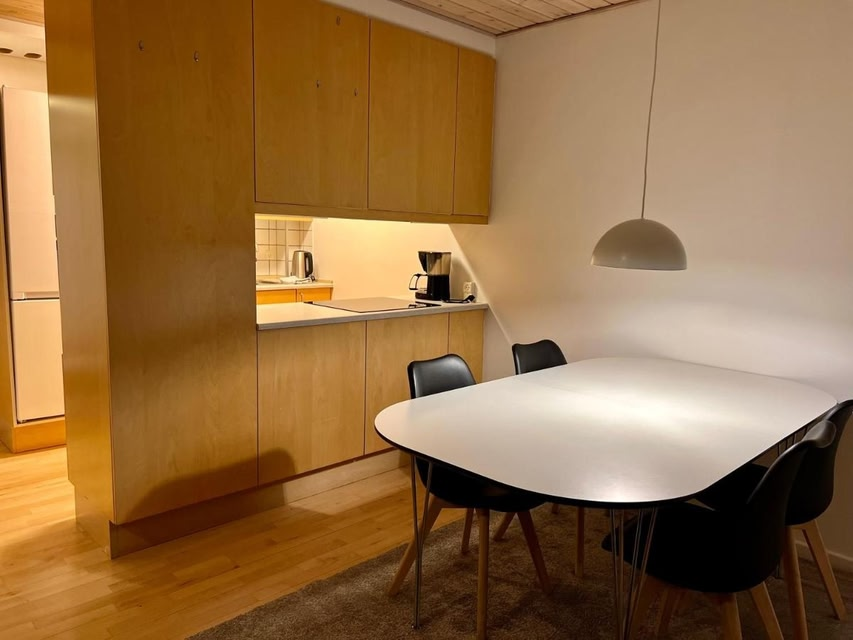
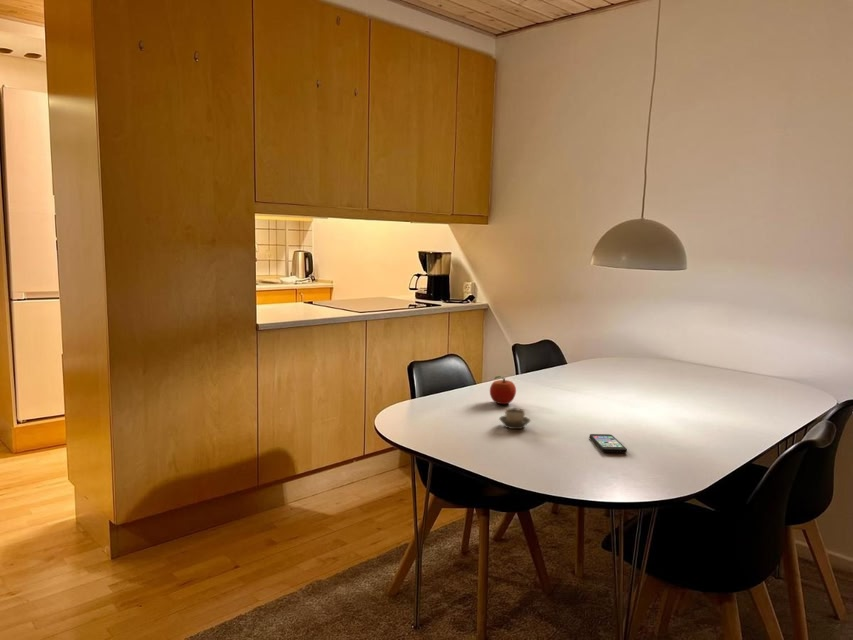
+ smartphone [589,433,628,454]
+ fruit [489,375,517,405]
+ cup [498,407,532,430]
